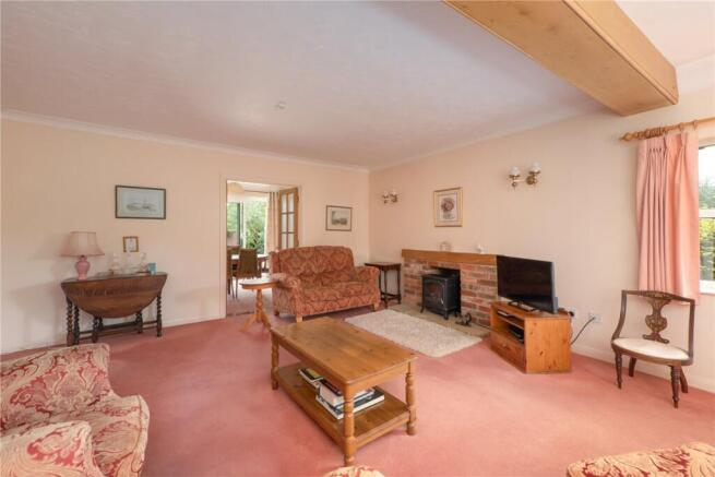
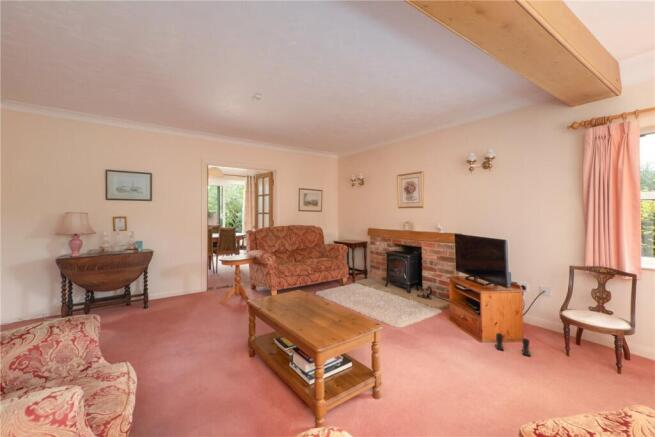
+ boots [494,332,532,357]
